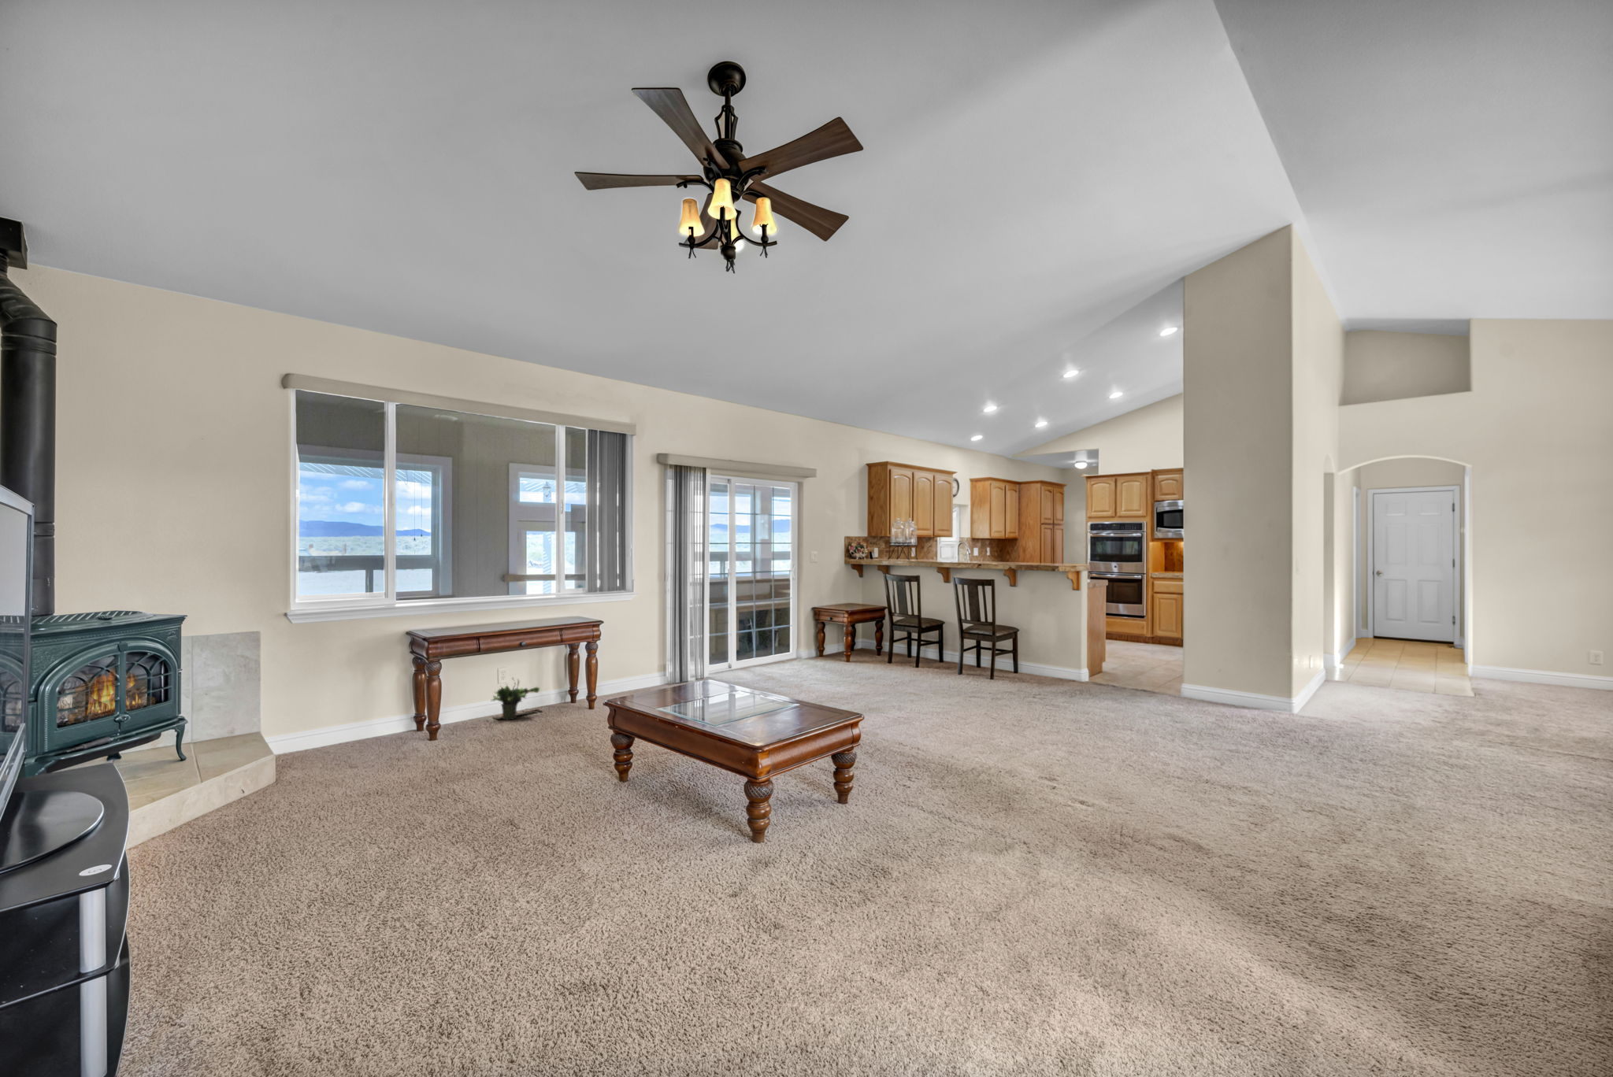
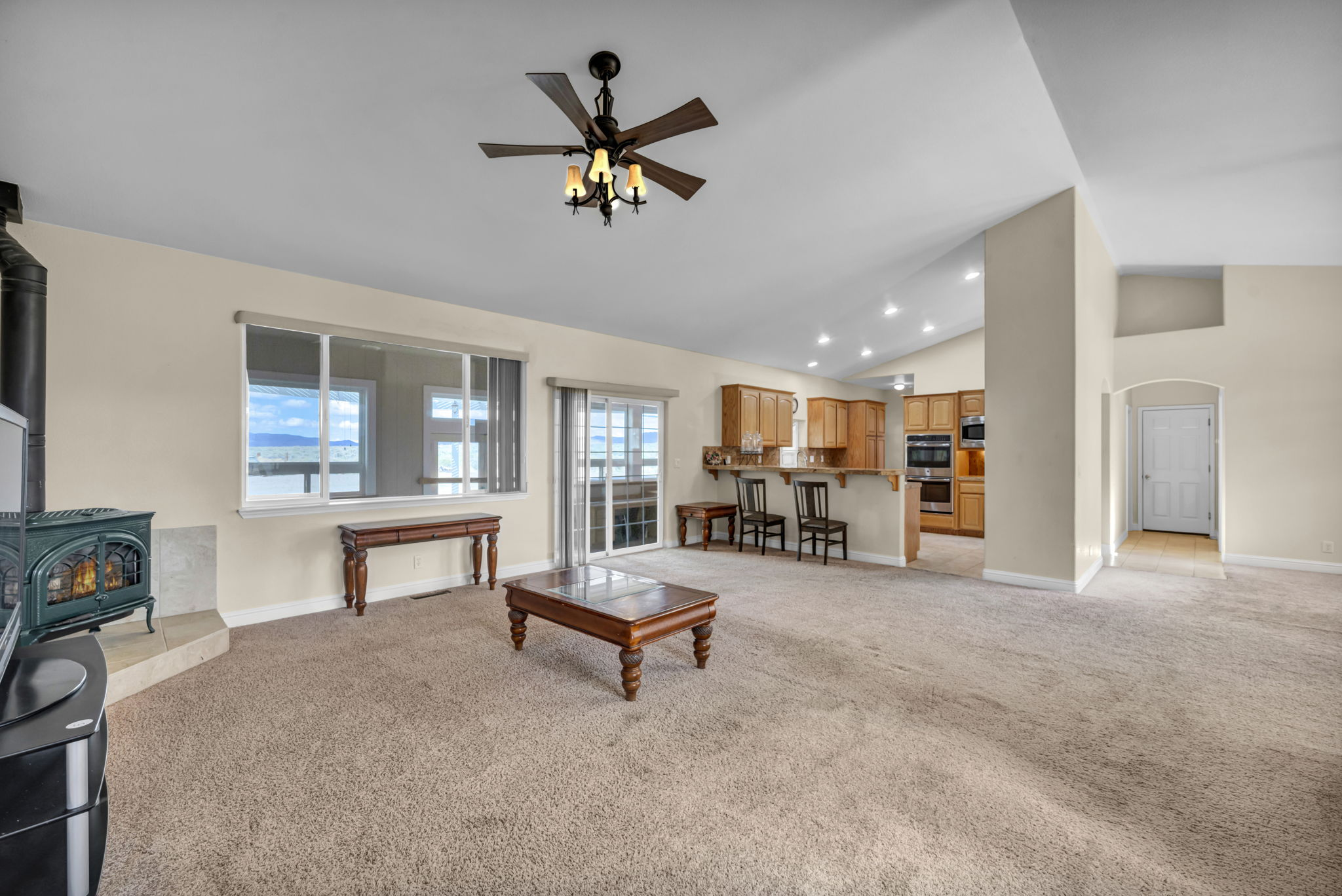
- potted plant [490,677,541,721]
